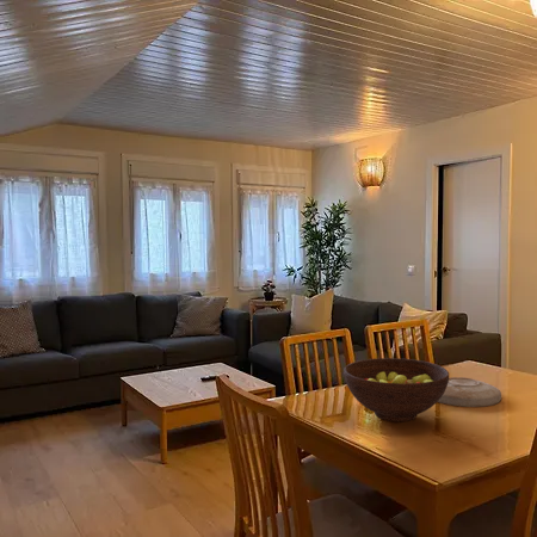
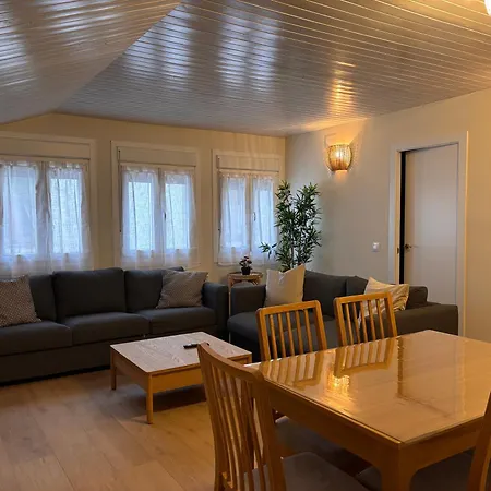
- plate [437,376,502,408]
- fruit bowl [342,357,450,422]
